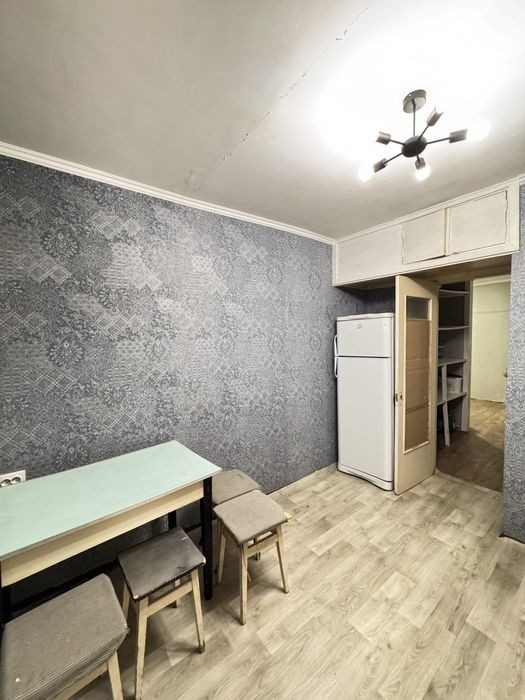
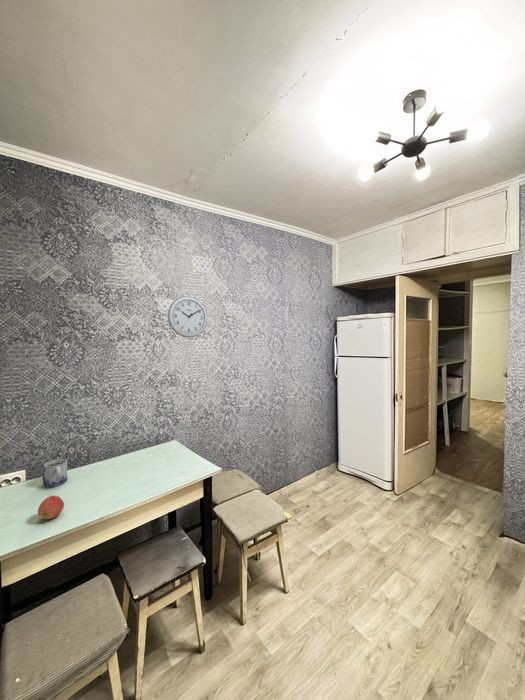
+ mug [42,458,69,488]
+ wall clock [167,295,208,339]
+ apple [37,494,65,520]
